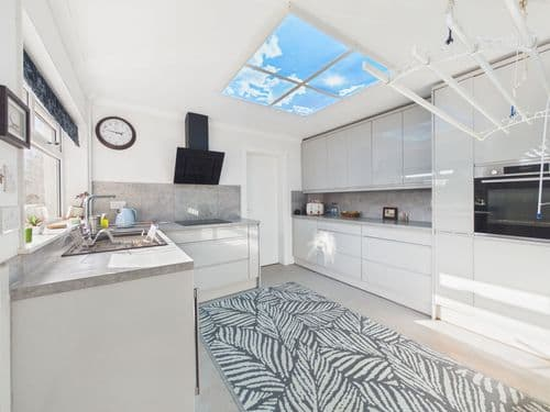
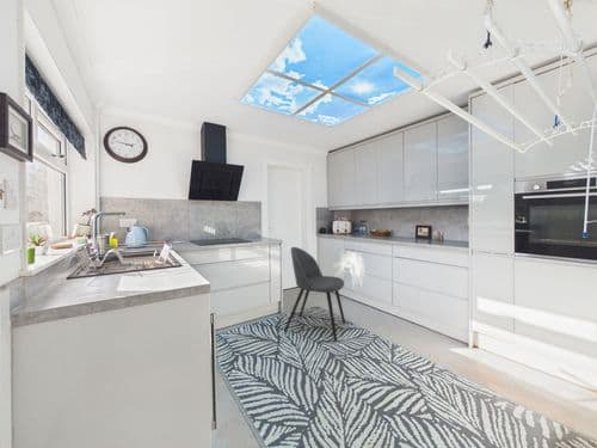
+ dining chair [283,246,346,343]
